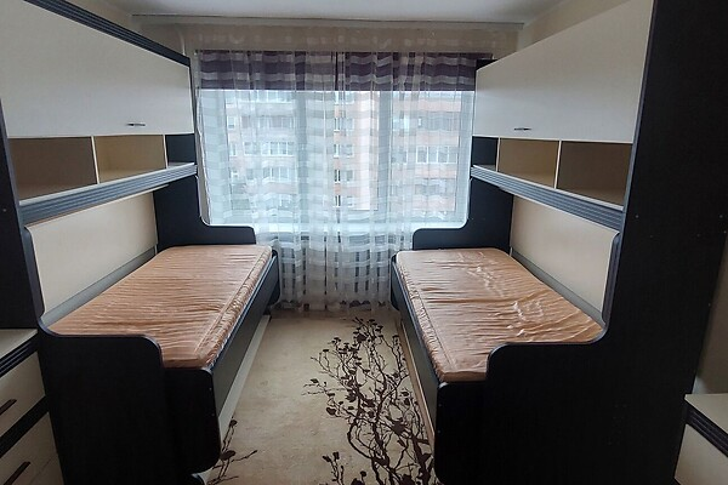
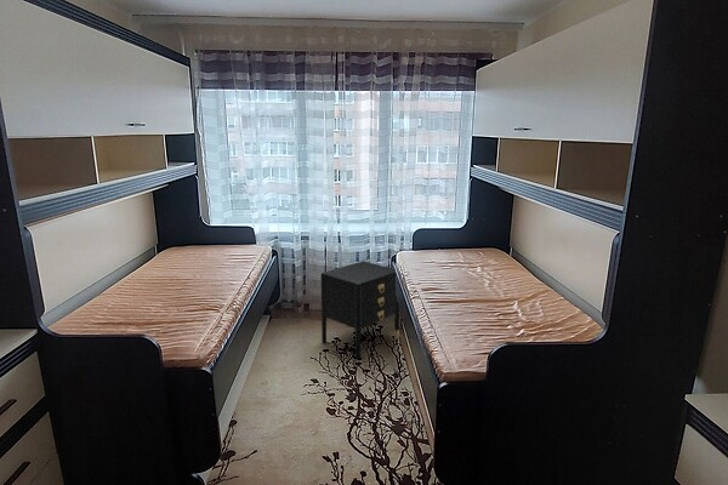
+ nightstand [320,259,400,359]
